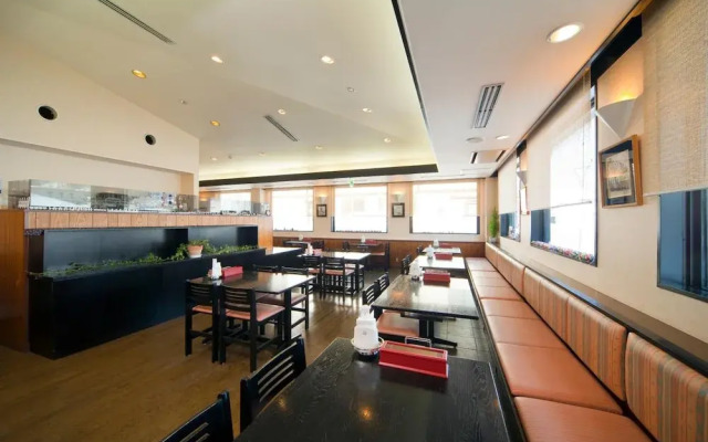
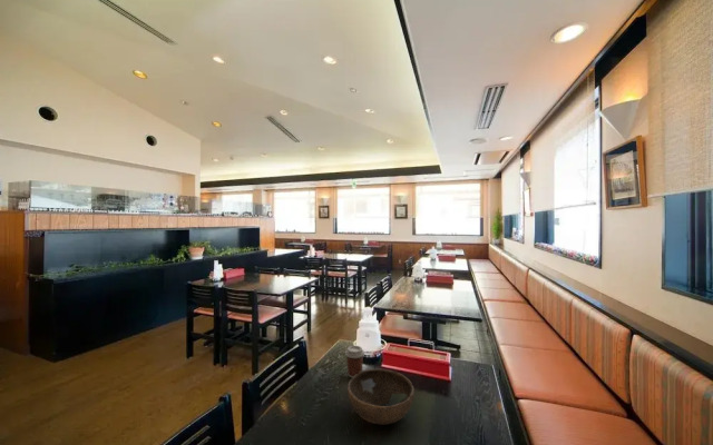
+ bowl [346,368,416,426]
+ coffee cup [344,345,365,378]
